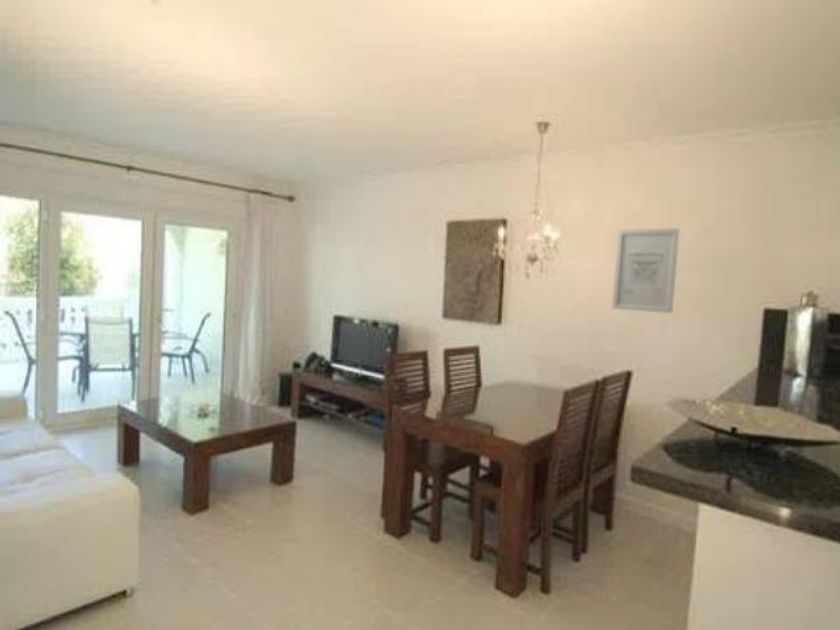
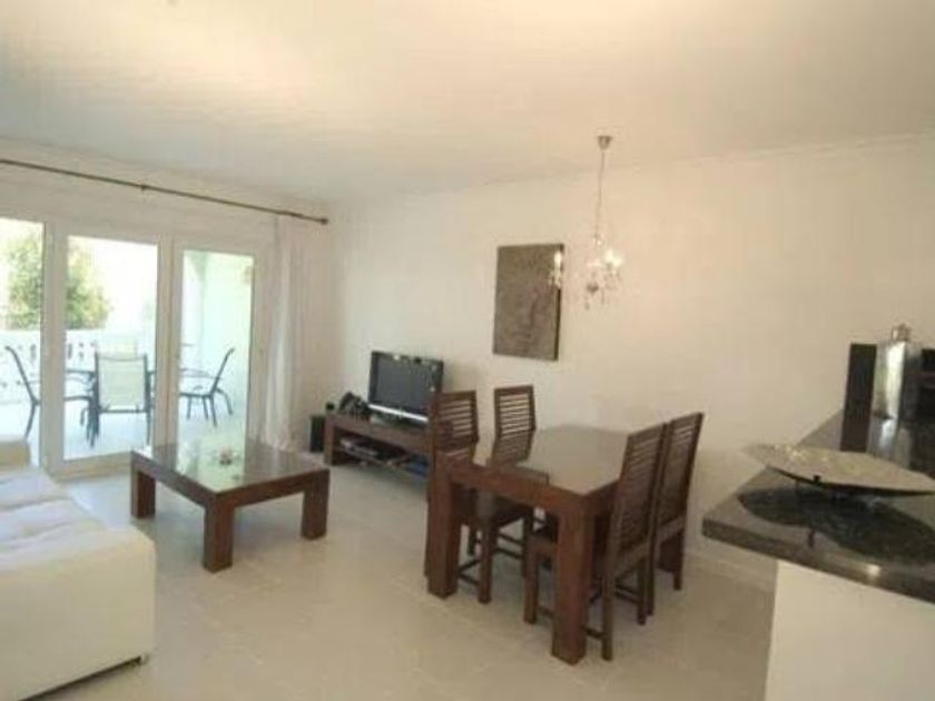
- wall art [611,227,681,314]
